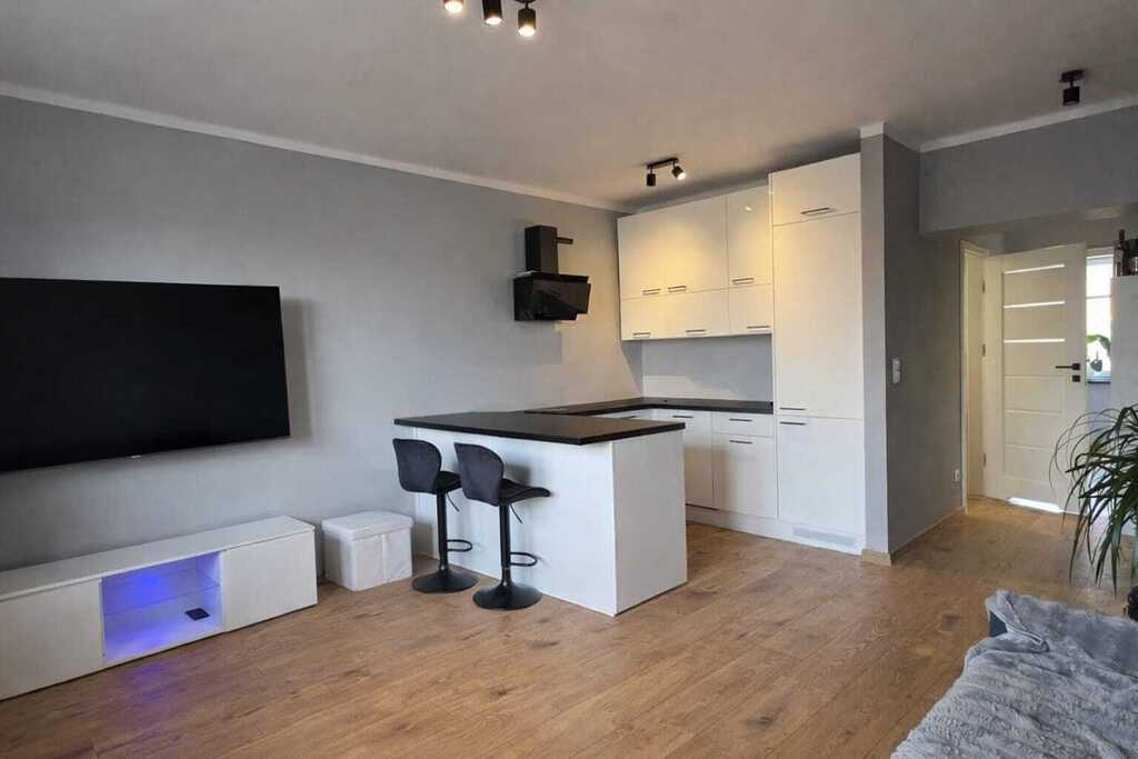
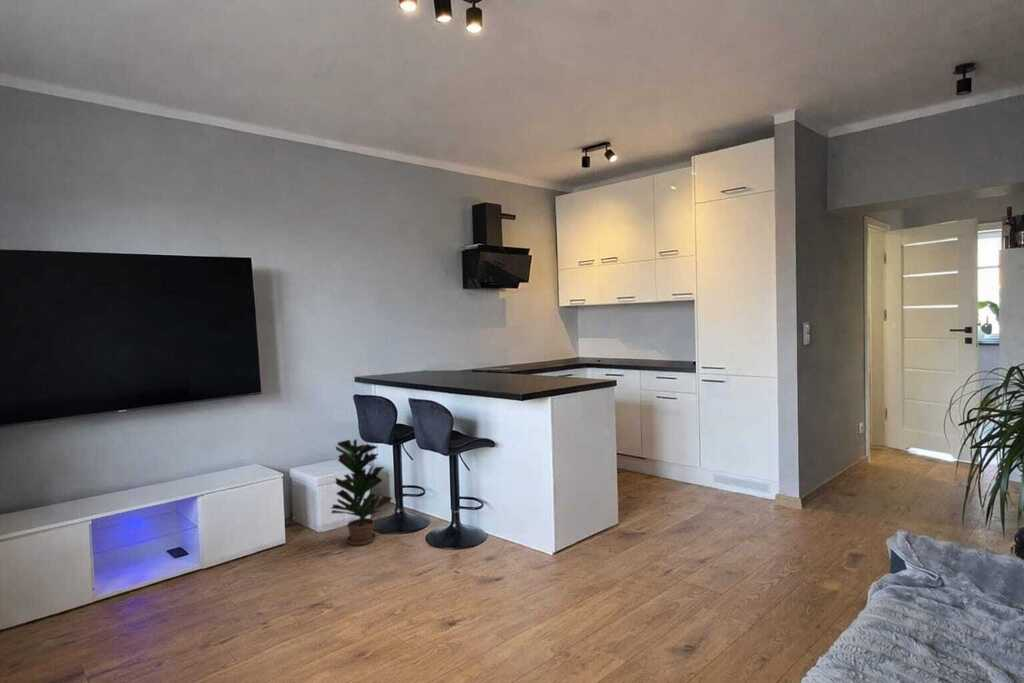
+ potted plant [330,438,393,546]
